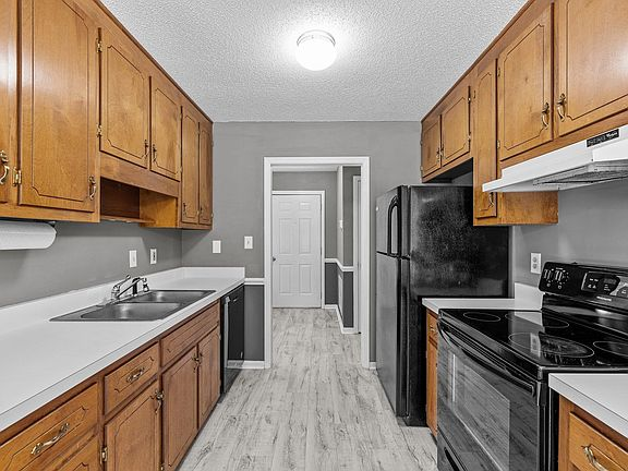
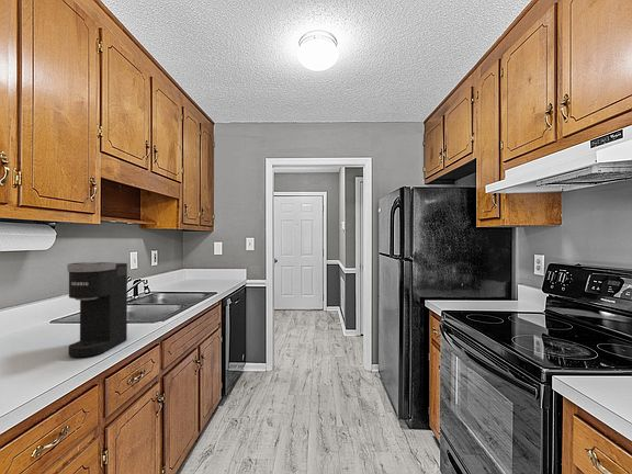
+ coffee maker [66,261,128,359]
